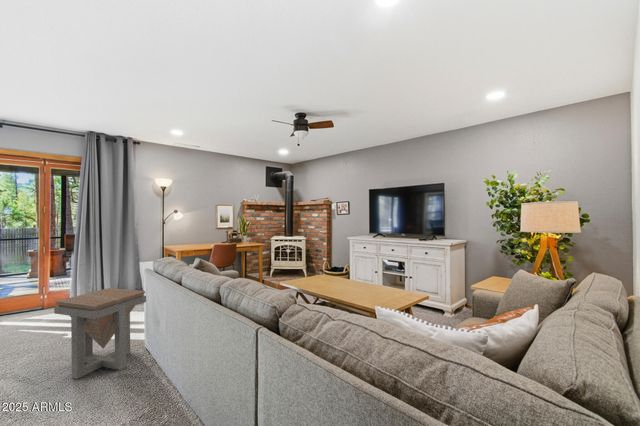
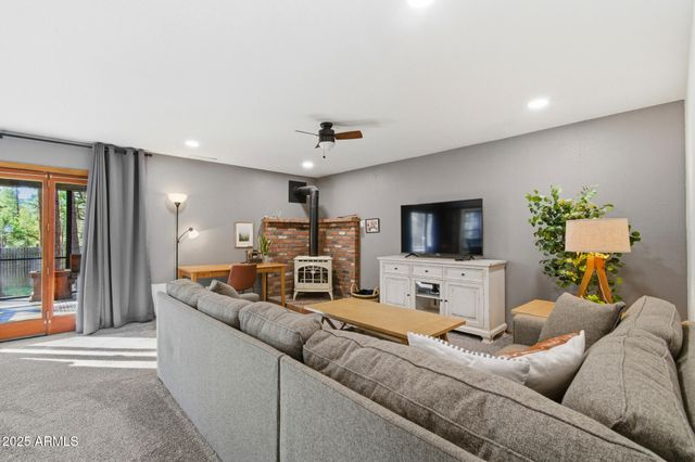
- side table [53,287,147,380]
